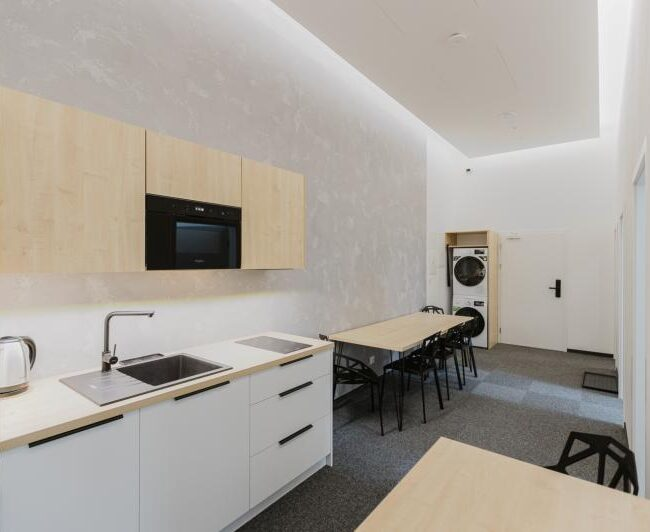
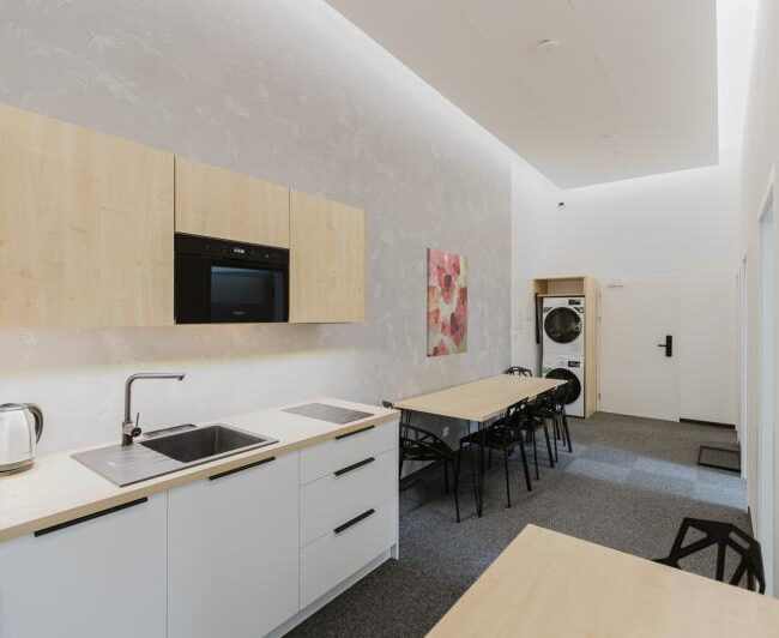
+ wall art [425,247,469,359]
